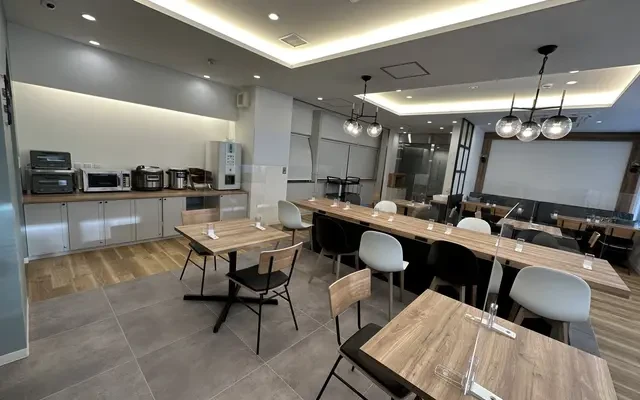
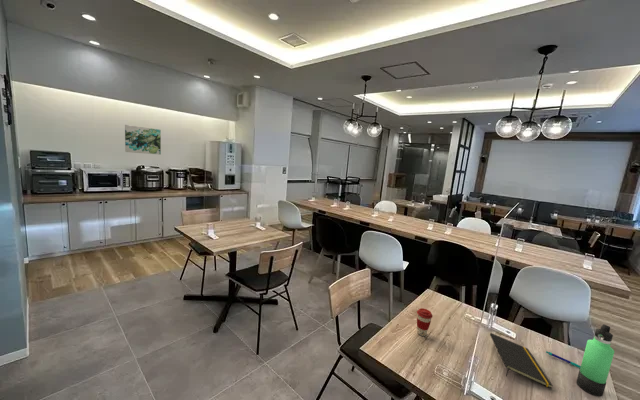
+ coffee cup [416,307,434,337]
+ wall art [124,124,162,155]
+ thermos bottle [575,323,615,397]
+ pen [545,350,581,369]
+ notepad [489,332,554,389]
